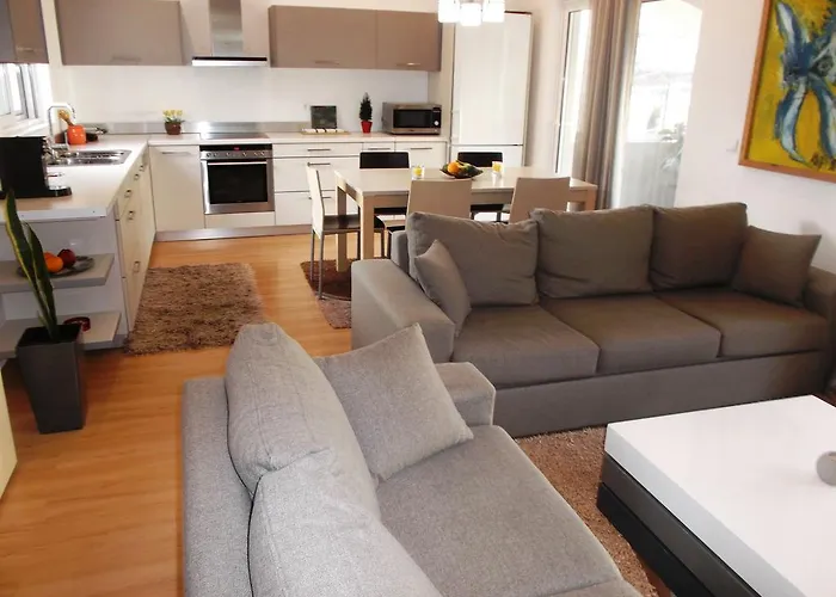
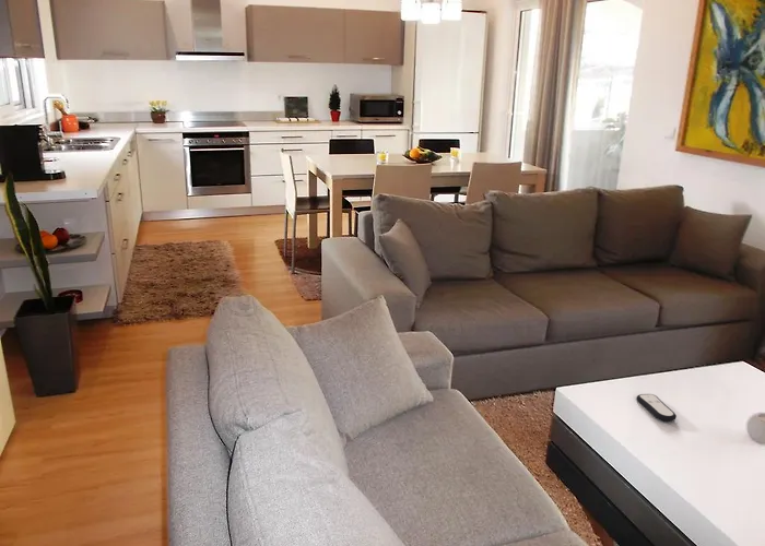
+ remote control [635,393,678,423]
